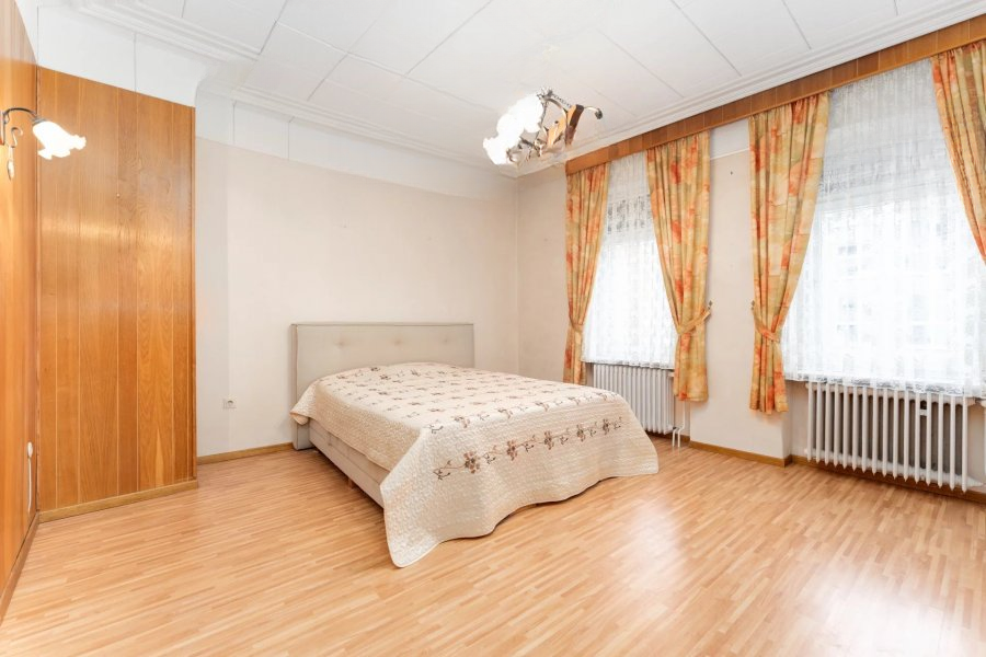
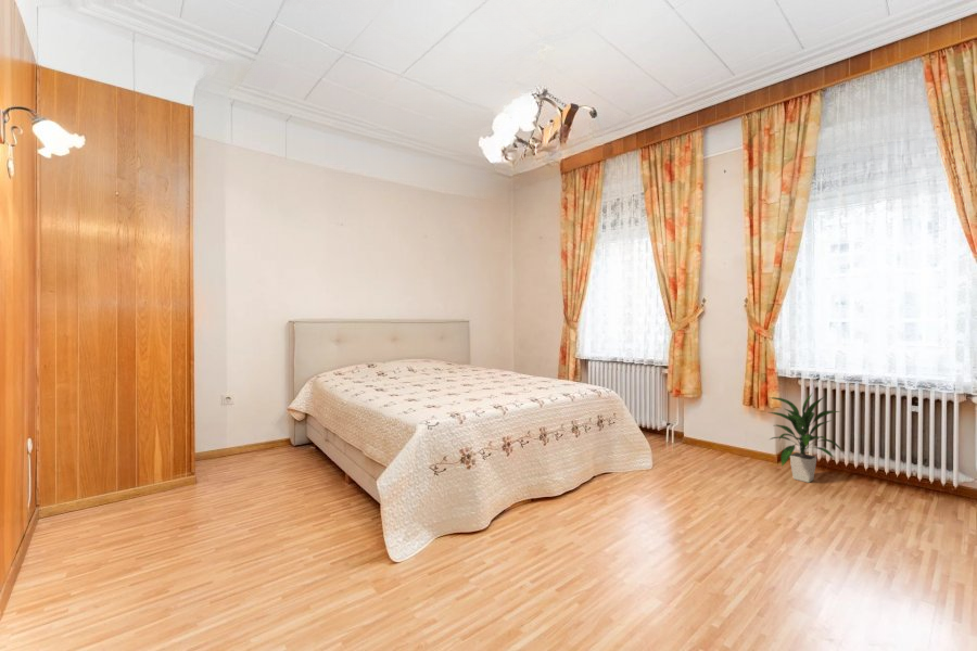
+ indoor plant [762,393,847,484]
